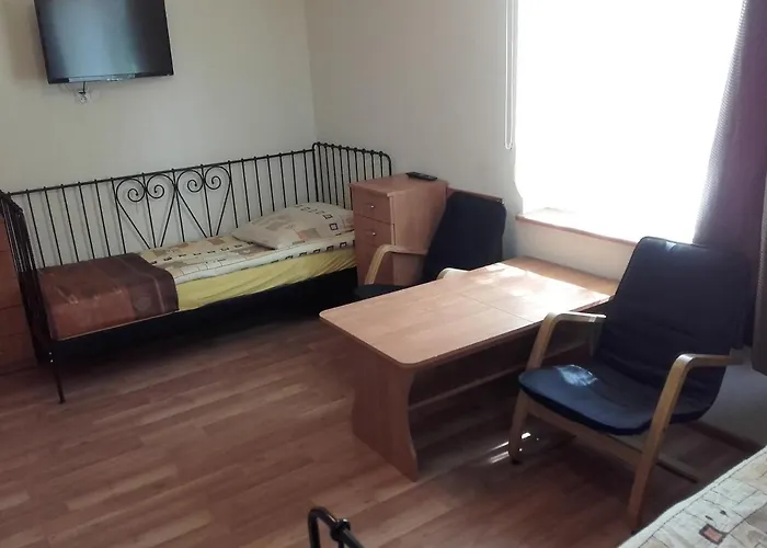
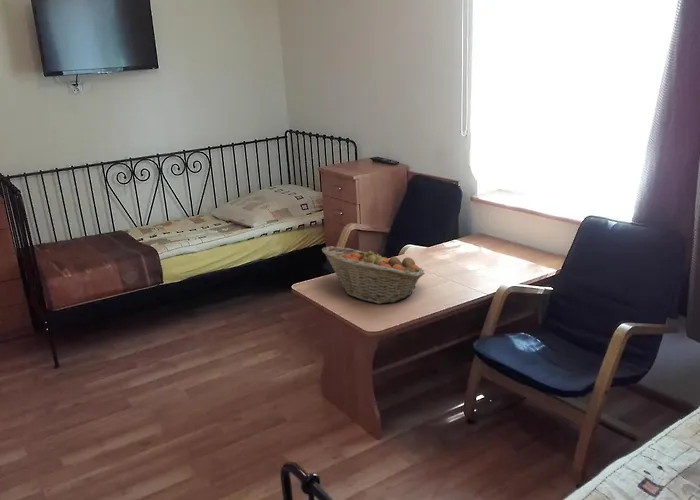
+ fruit basket [321,245,426,305]
